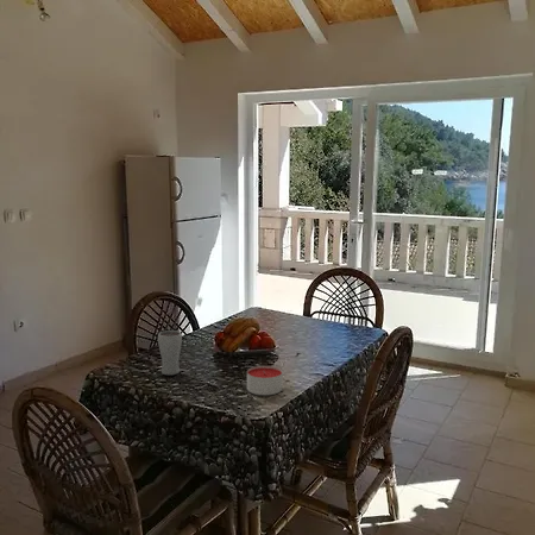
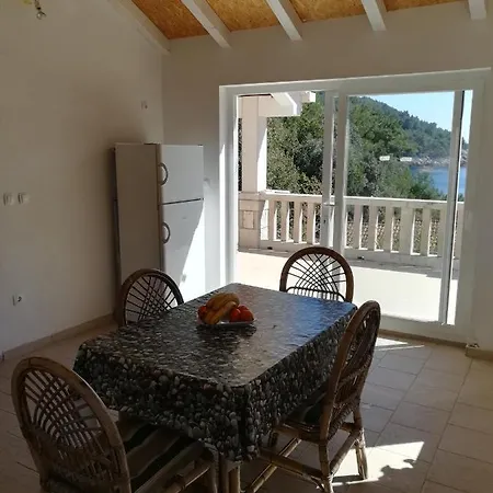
- candle [246,365,283,396]
- drinking glass [157,329,183,376]
